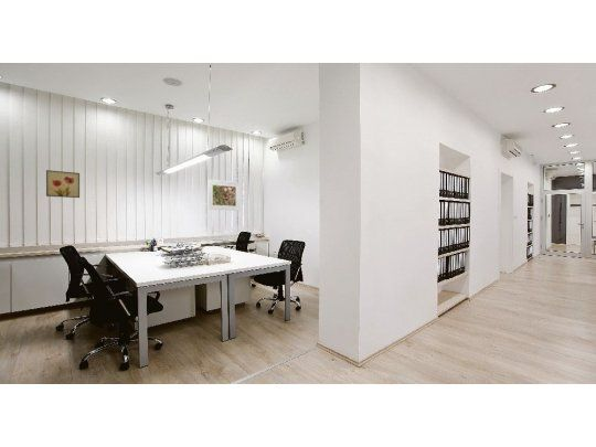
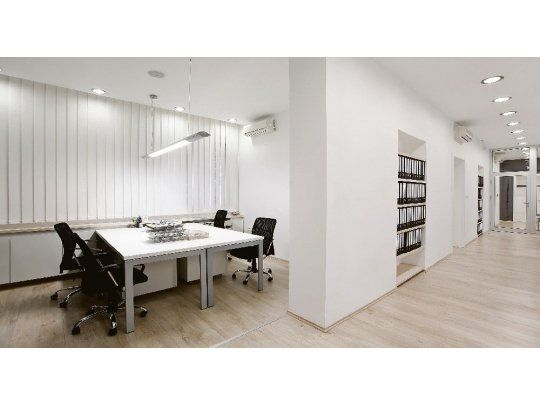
- wall art [45,169,81,199]
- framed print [206,179,241,212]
